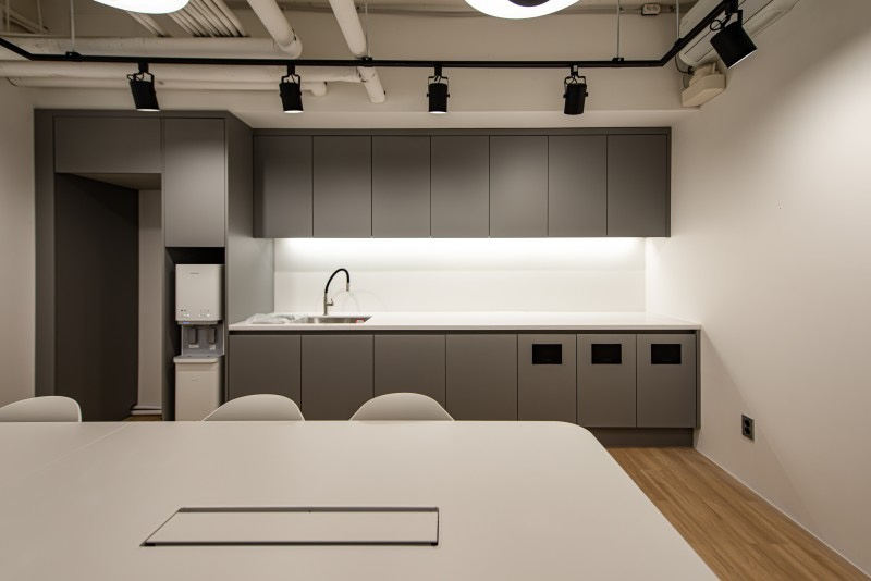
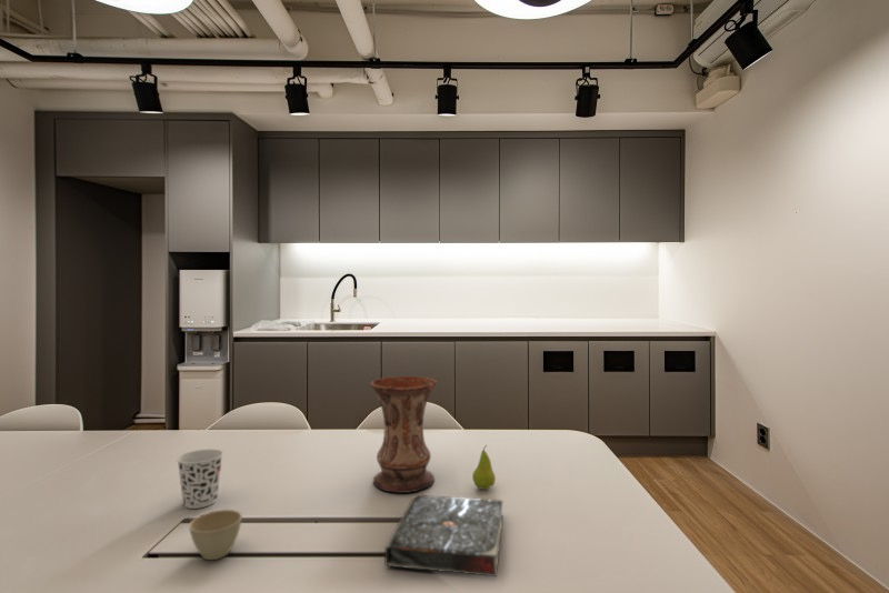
+ cup [176,448,224,510]
+ fruit [471,444,497,491]
+ vase [370,375,438,494]
+ book [383,494,503,577]
+ flower pot [188,509,243,561]
